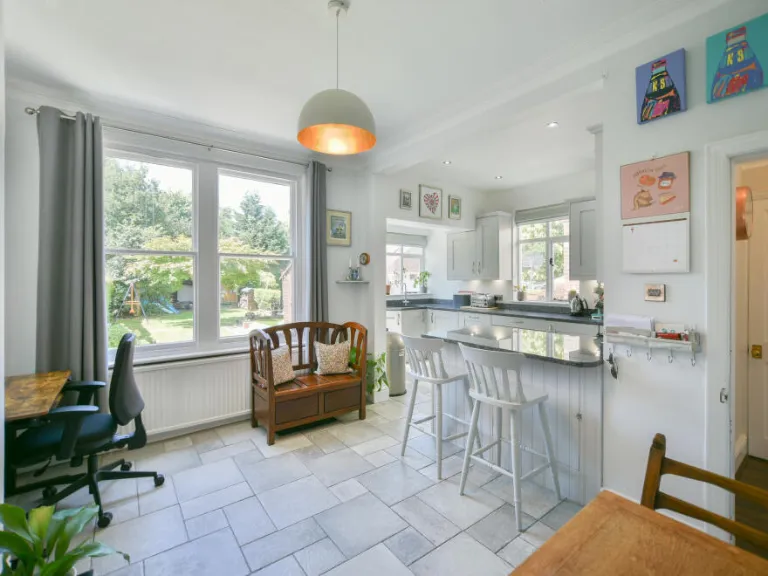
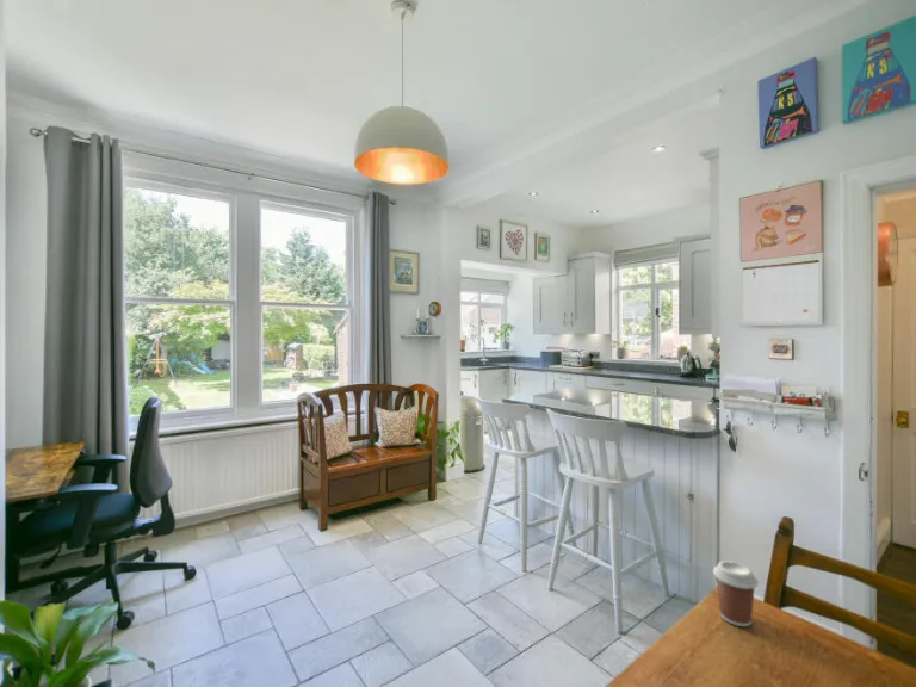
+ coffee cup [712,559,760,627]
